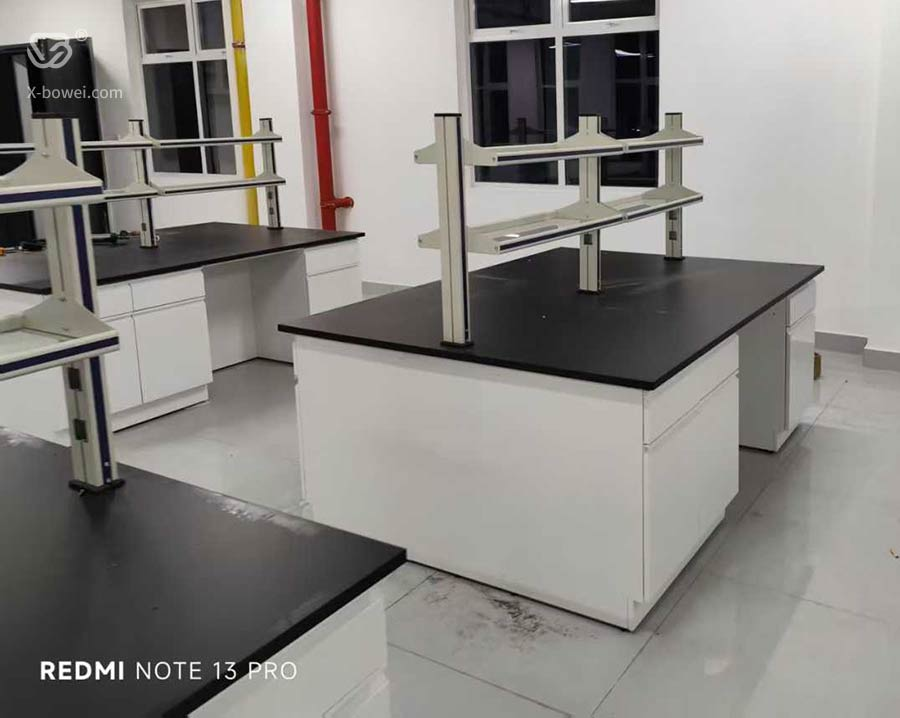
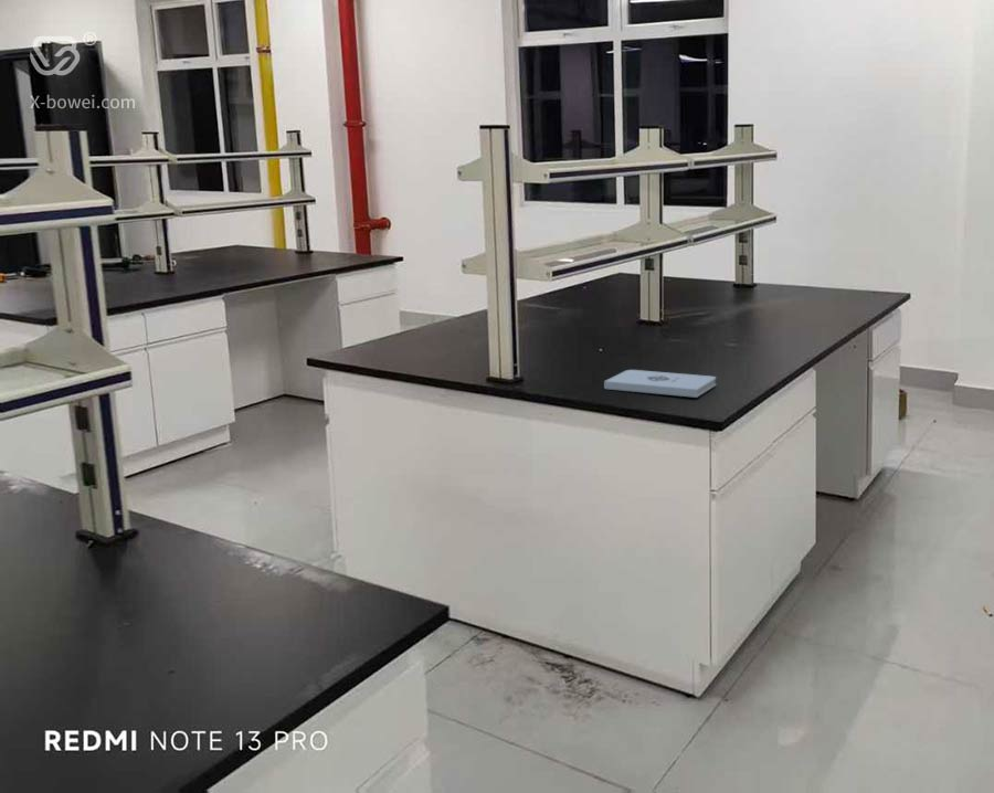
+ notepad [603,369,717,399]
